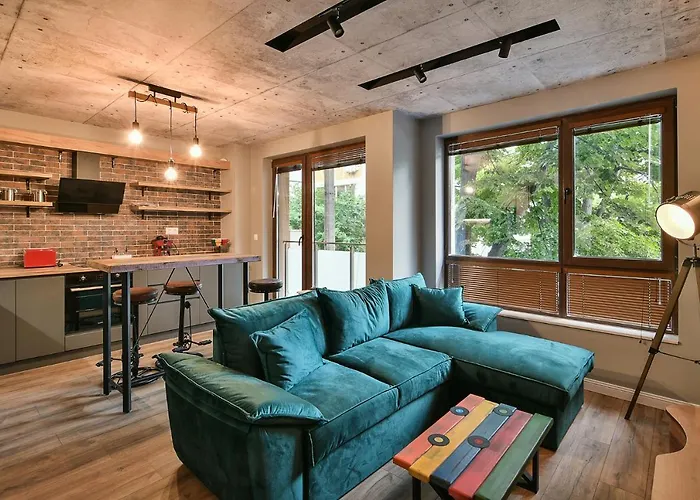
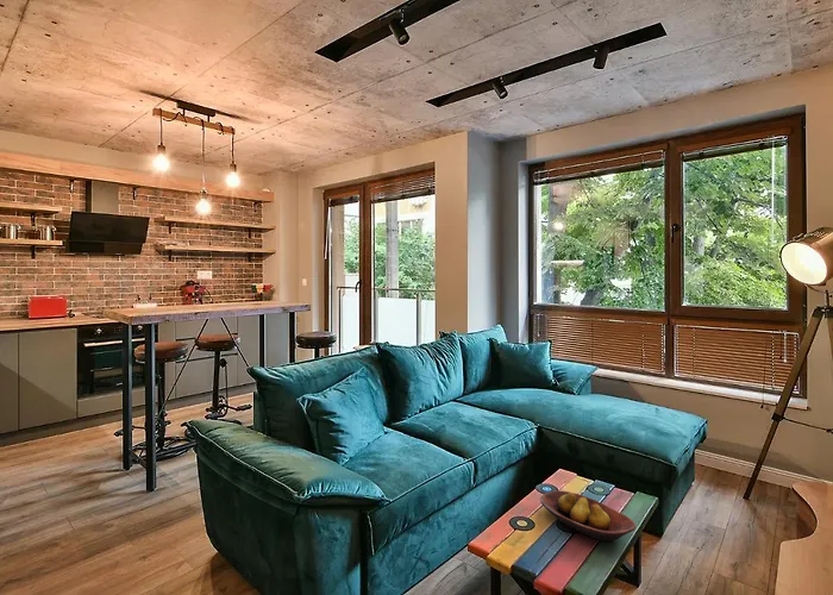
+ fruit bowl [539,489,637,543]
